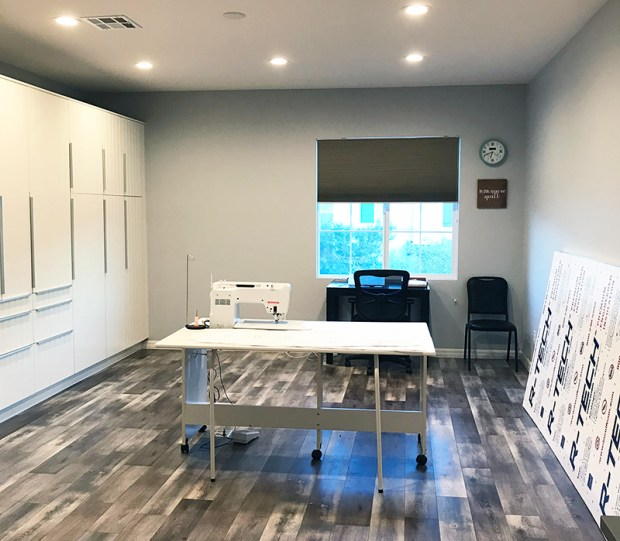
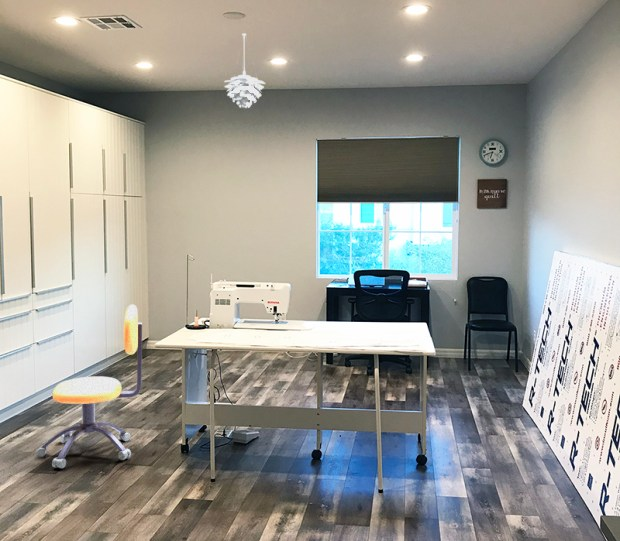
+ pendant light [223,33,266,109]
+ office chair [36,304,143,469]
